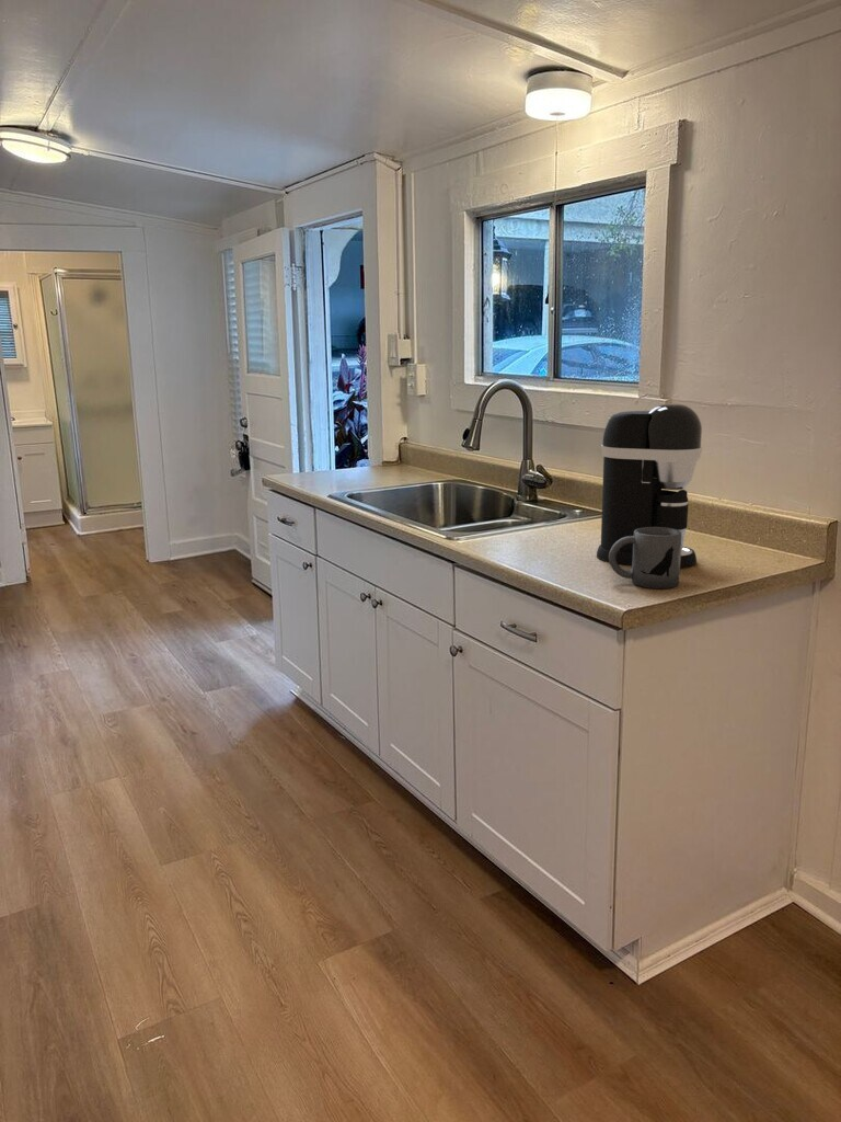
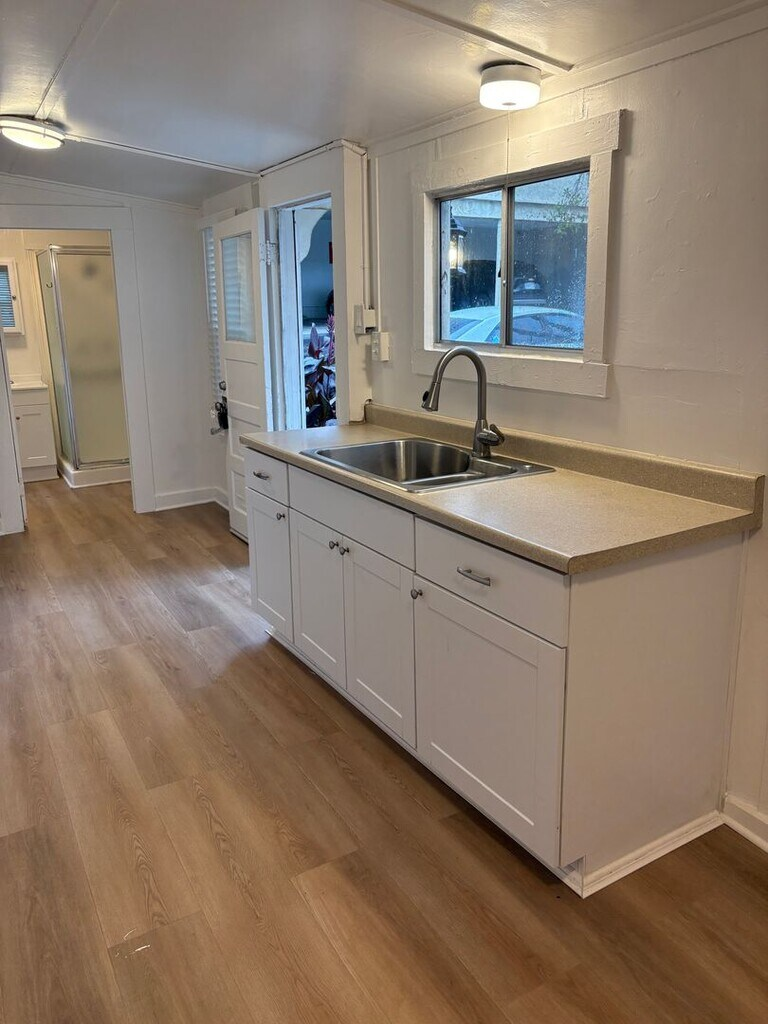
- coffee maker [596,402,703,569]
- mug [608,527,681,589]
